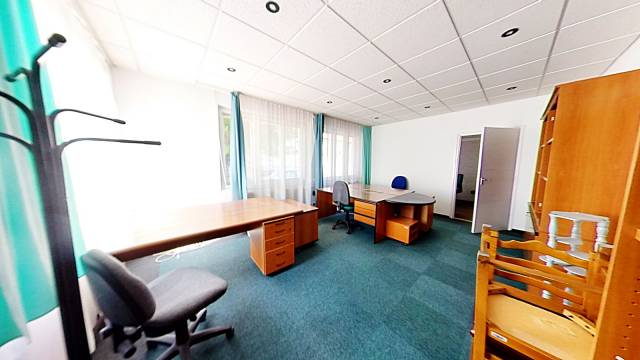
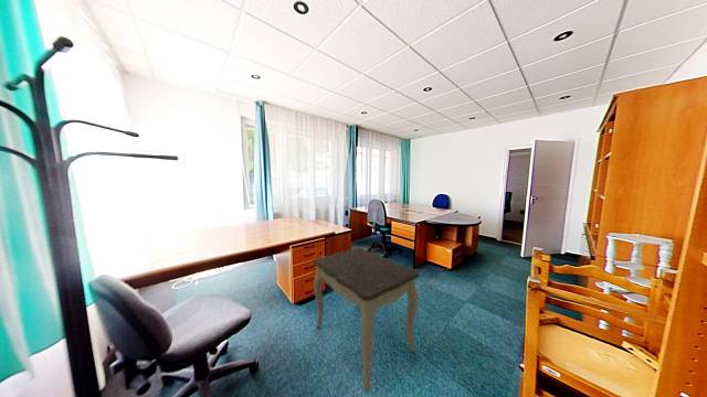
+ side table [312,247,421,393]
